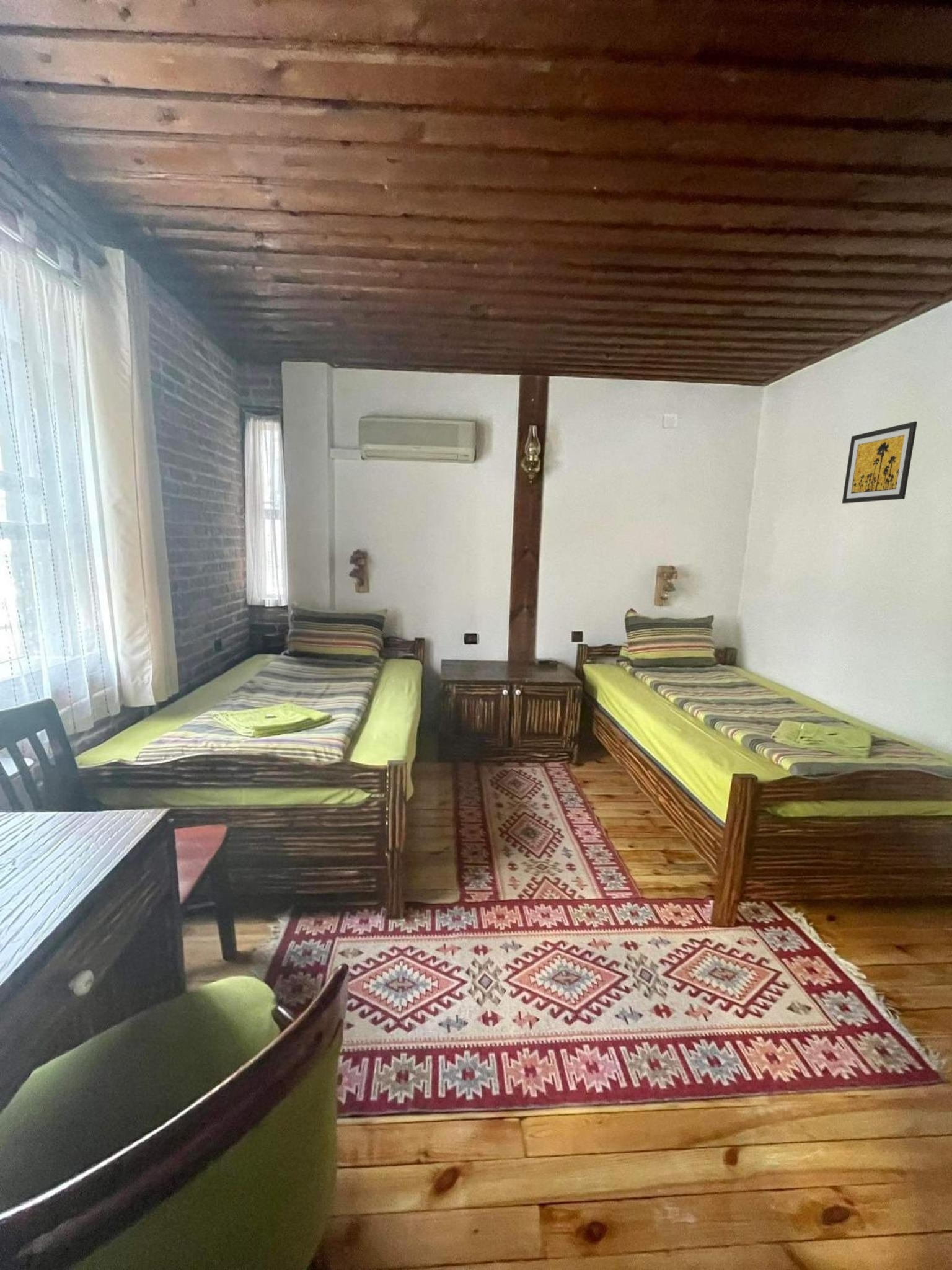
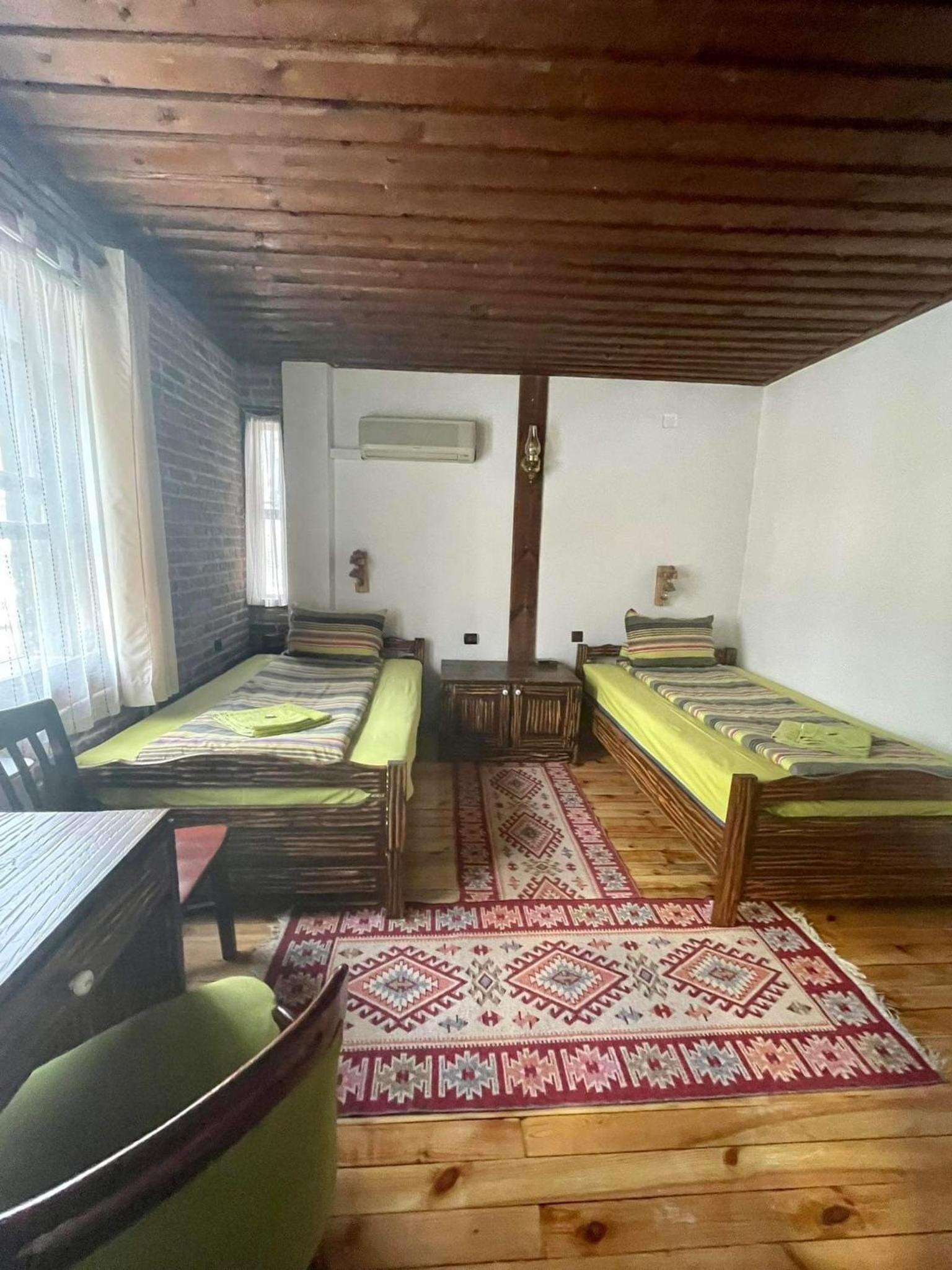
- wall art [841,421,918,504]
